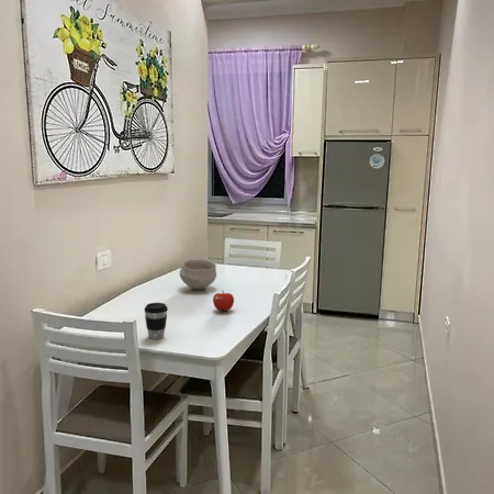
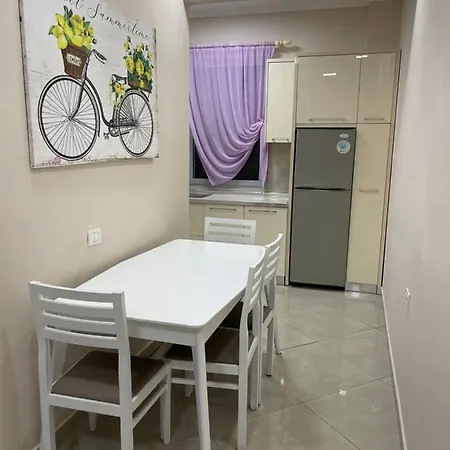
- fruit [212,289,235,312]
- bowl [179,258,217,291]
- coffee cup [144,302,169,340]
